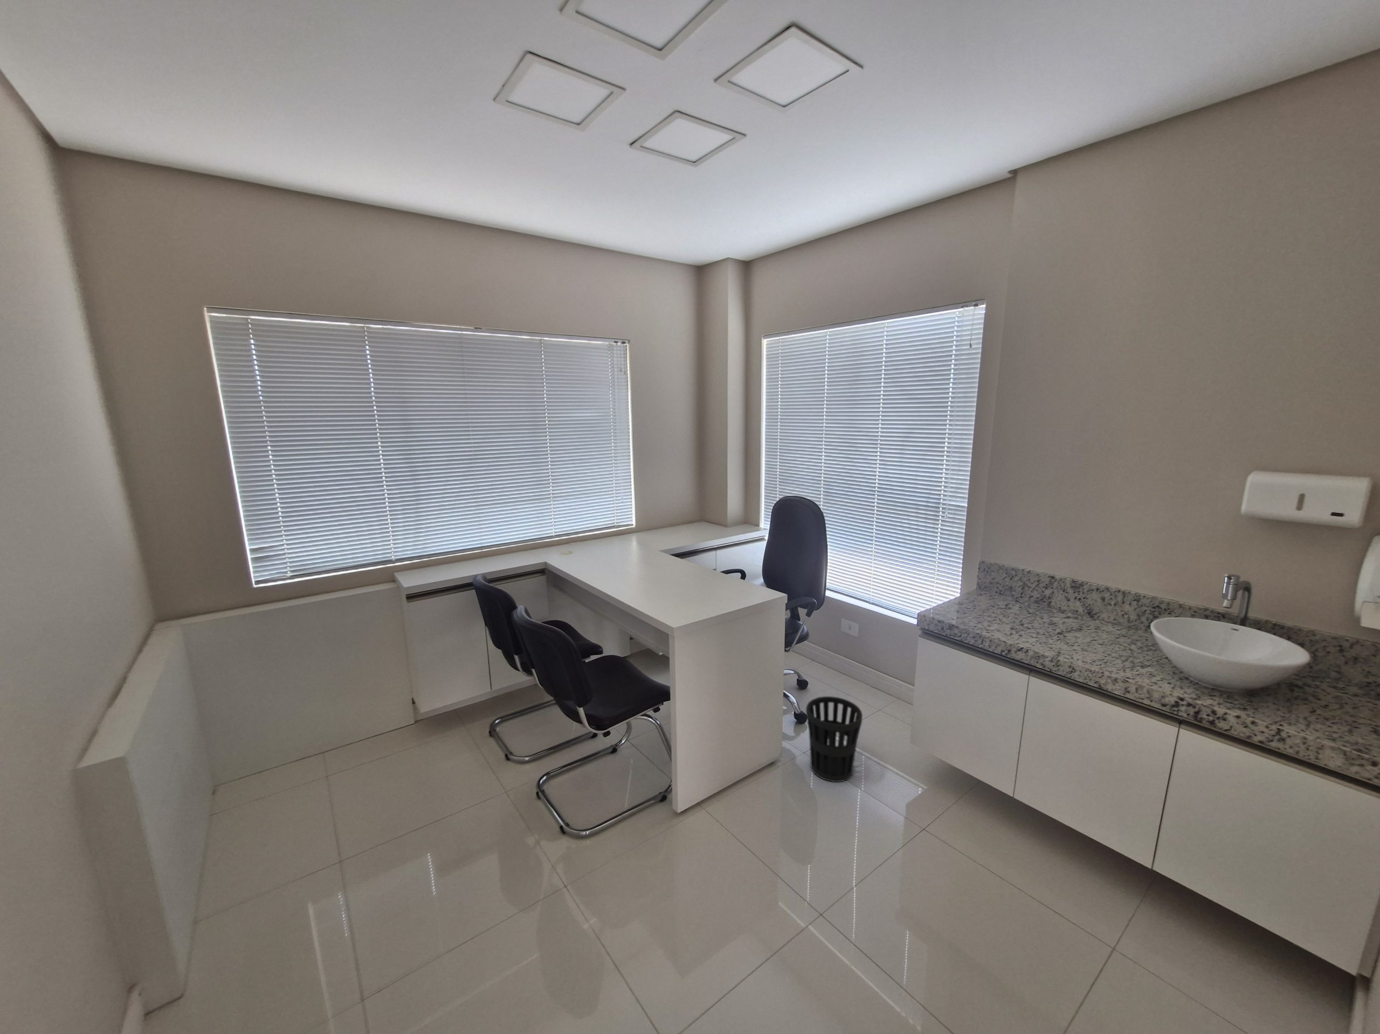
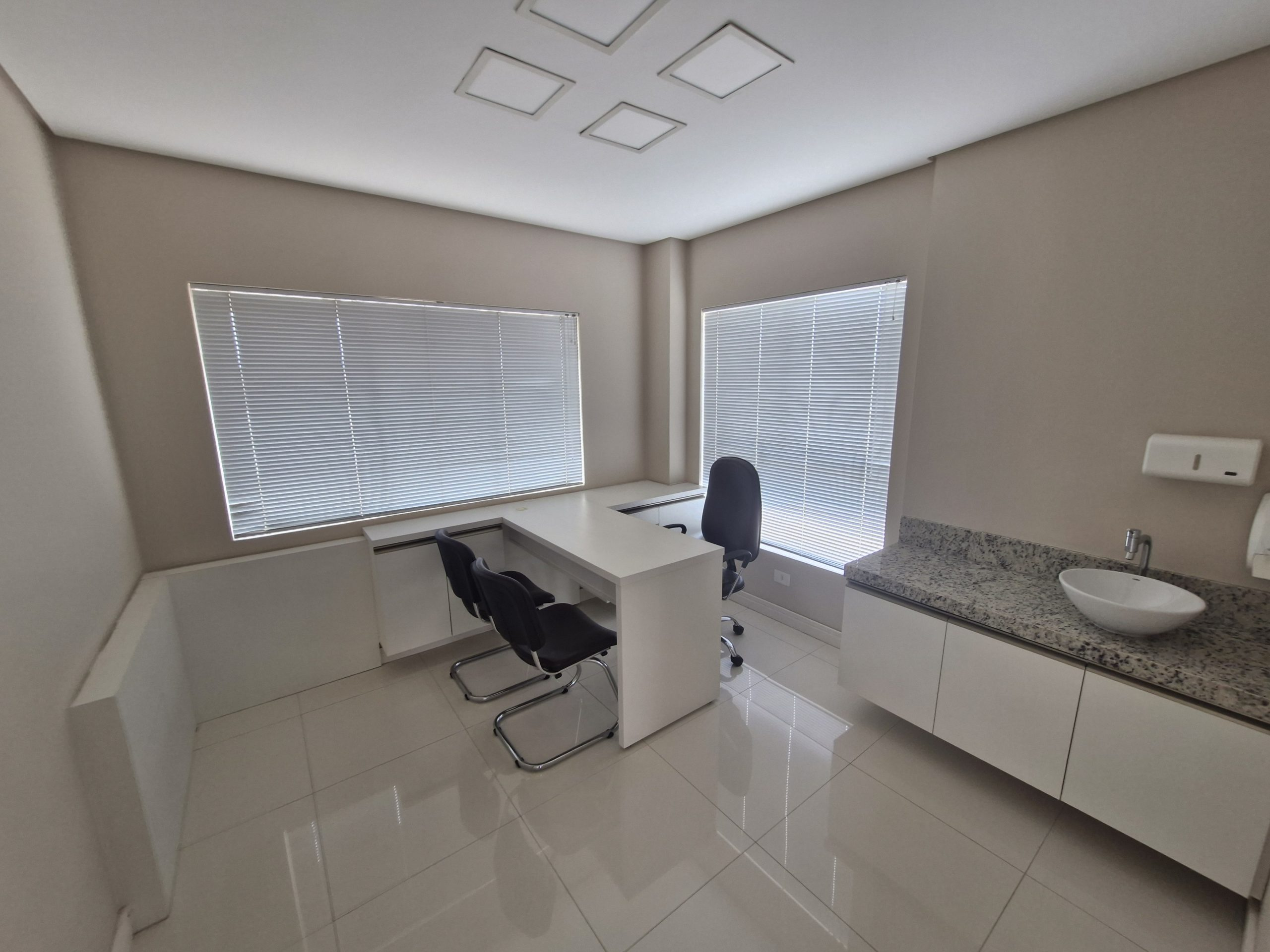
- wastebasket [805,696,863,782]
